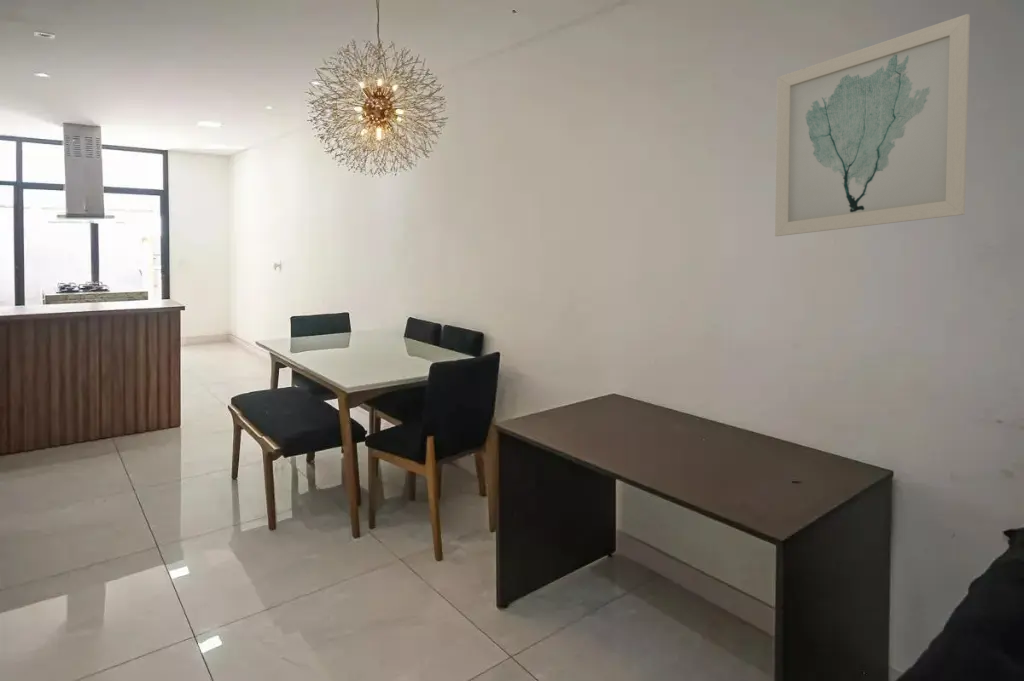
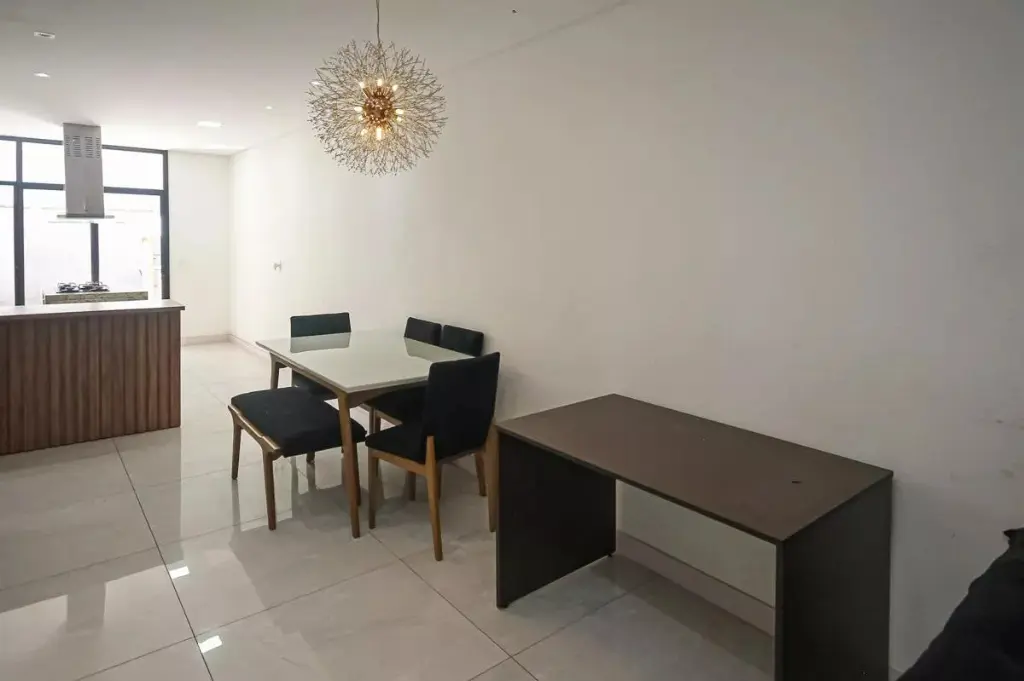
- wall art [774,13,971,237]
